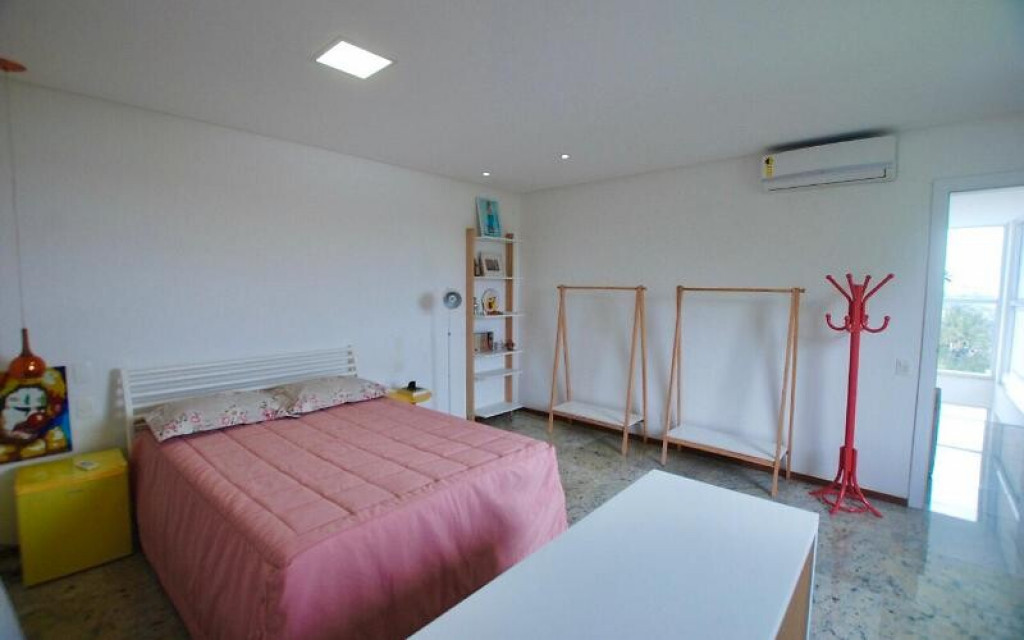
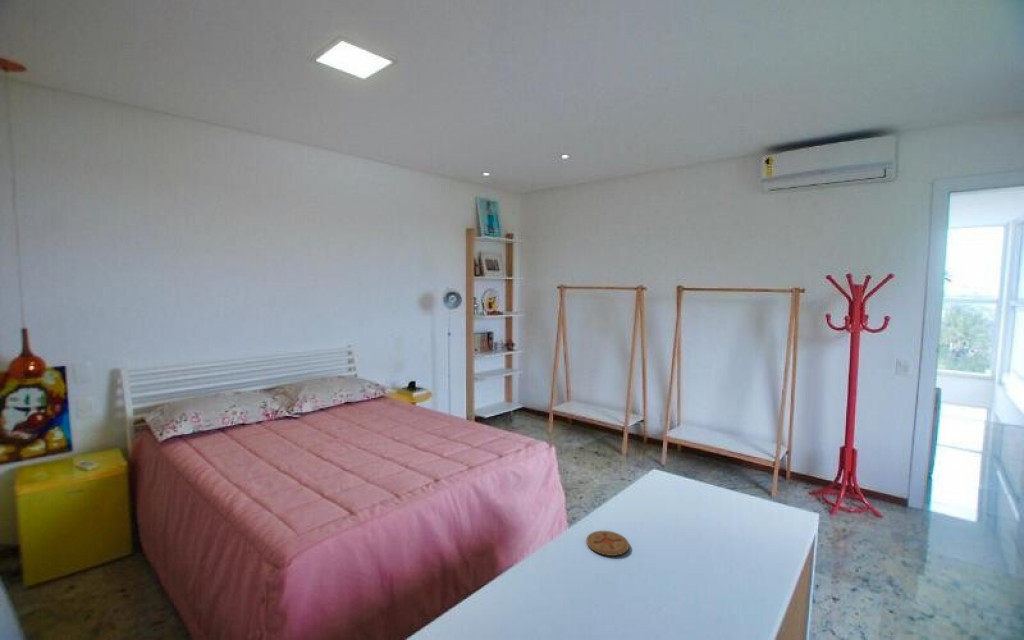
+ coaster [585,530,630,557]
